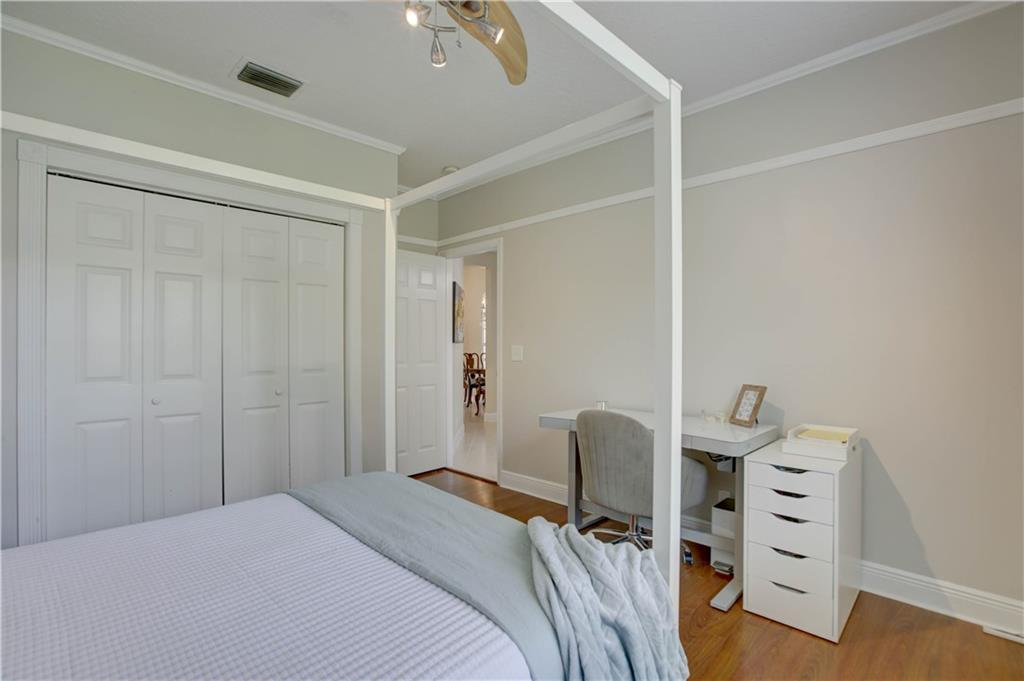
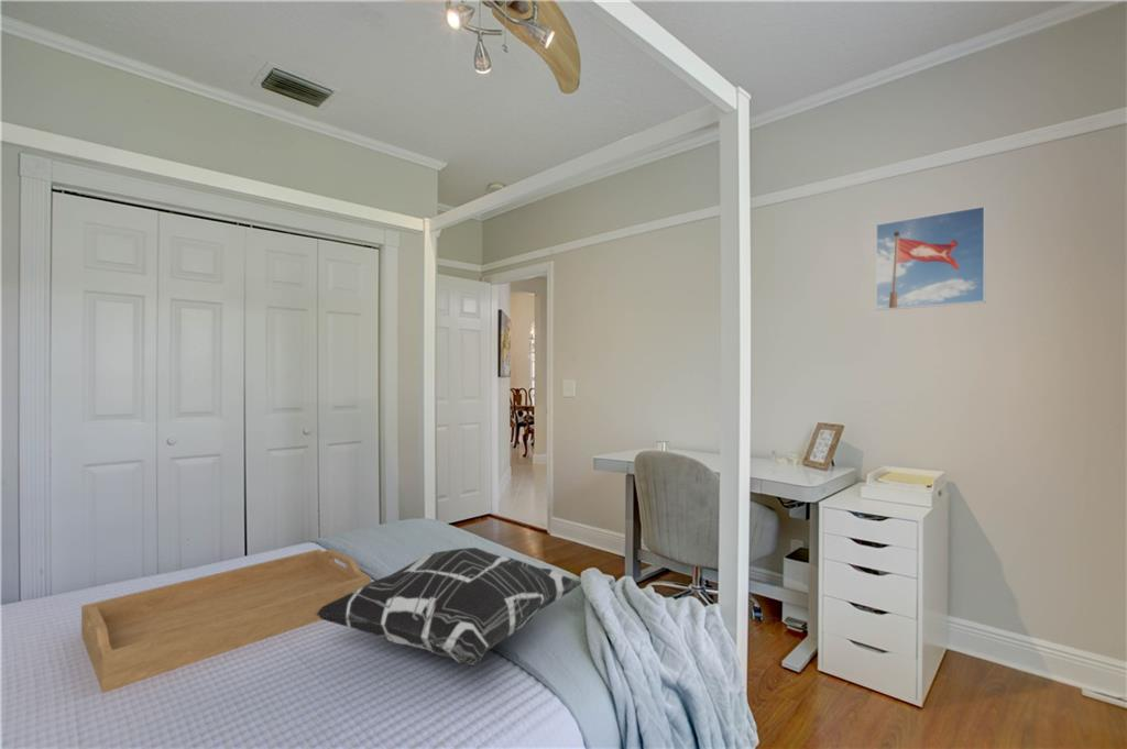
+ decorative pillow [315,547,582,668]
+ serving tray [80,548,372,694]
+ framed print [875,205,987,311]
